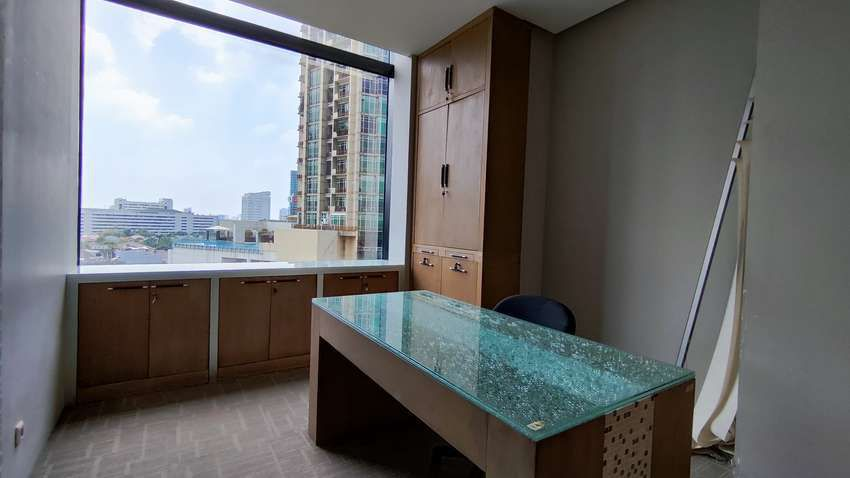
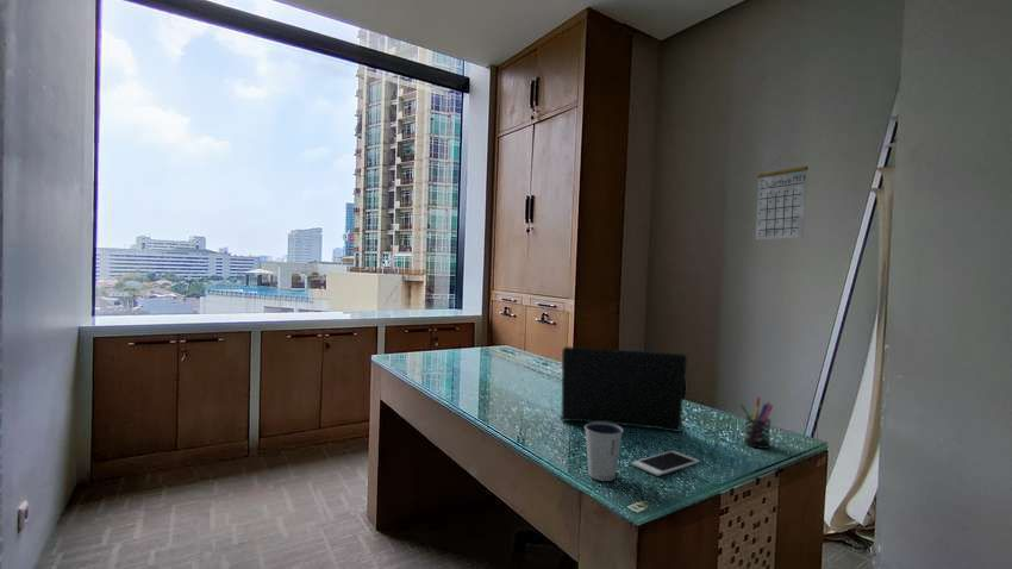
+ dixie cup [583,423,624,482]
+ pen holder [738,396,774,450]
+ laptop [560,345,688,433]
+ calendar [755,154,810,240]
+ cell phone [631,450,701,477]
